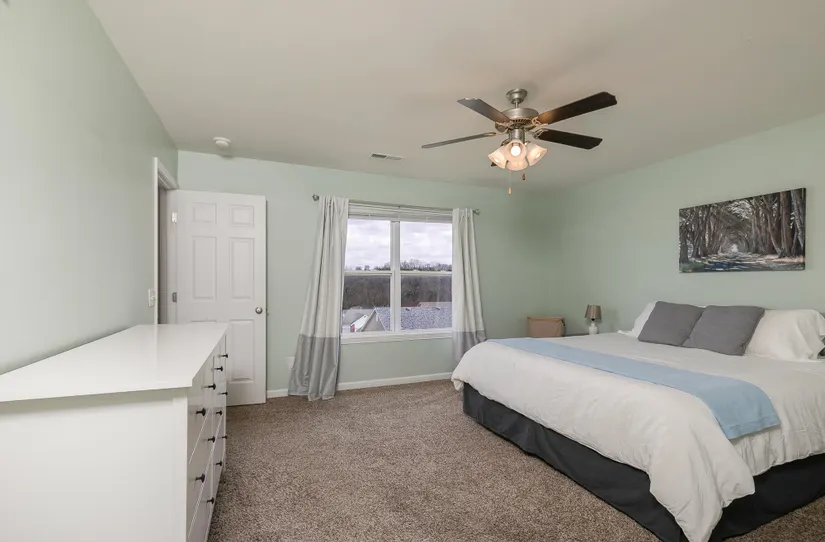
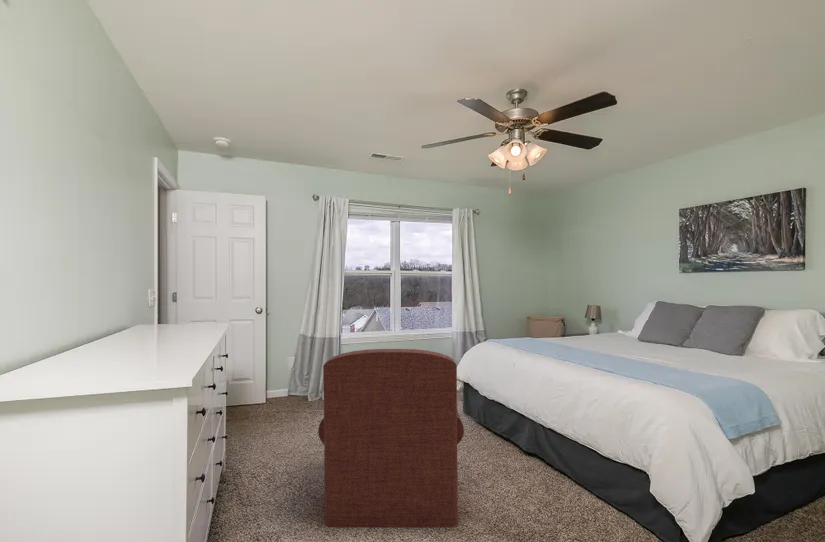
+ armchair [317,348,465,529]
